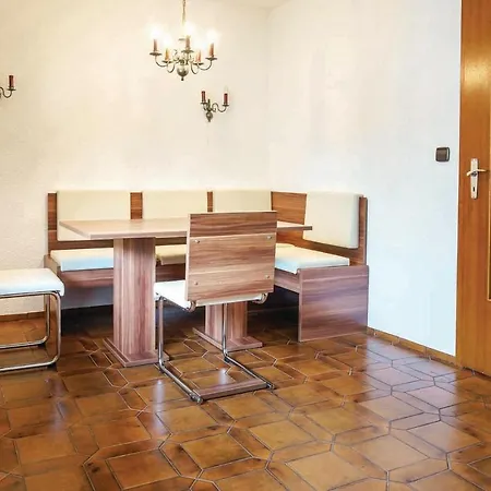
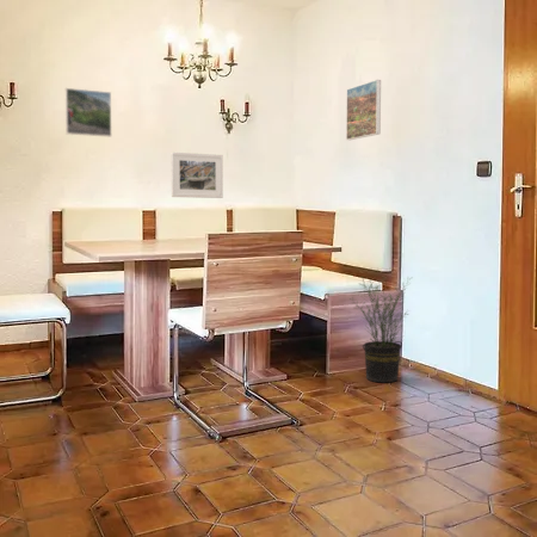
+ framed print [64,87,112,138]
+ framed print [345,79,382,141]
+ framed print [171,150,224,199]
+ potted plant [347,276,414,383]
